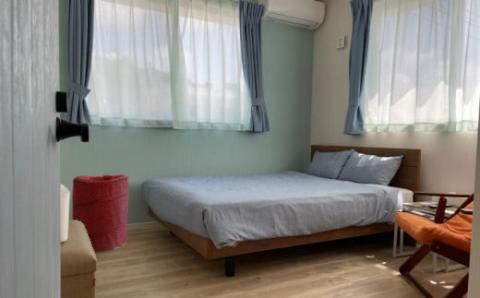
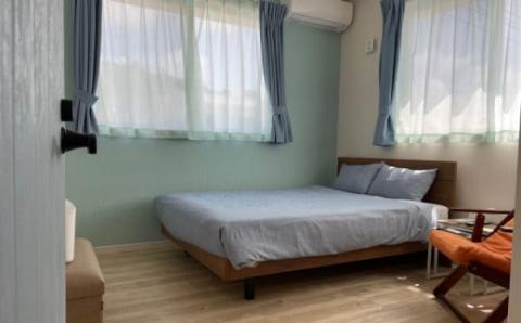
- laundry hamper [71,173,130,253]
